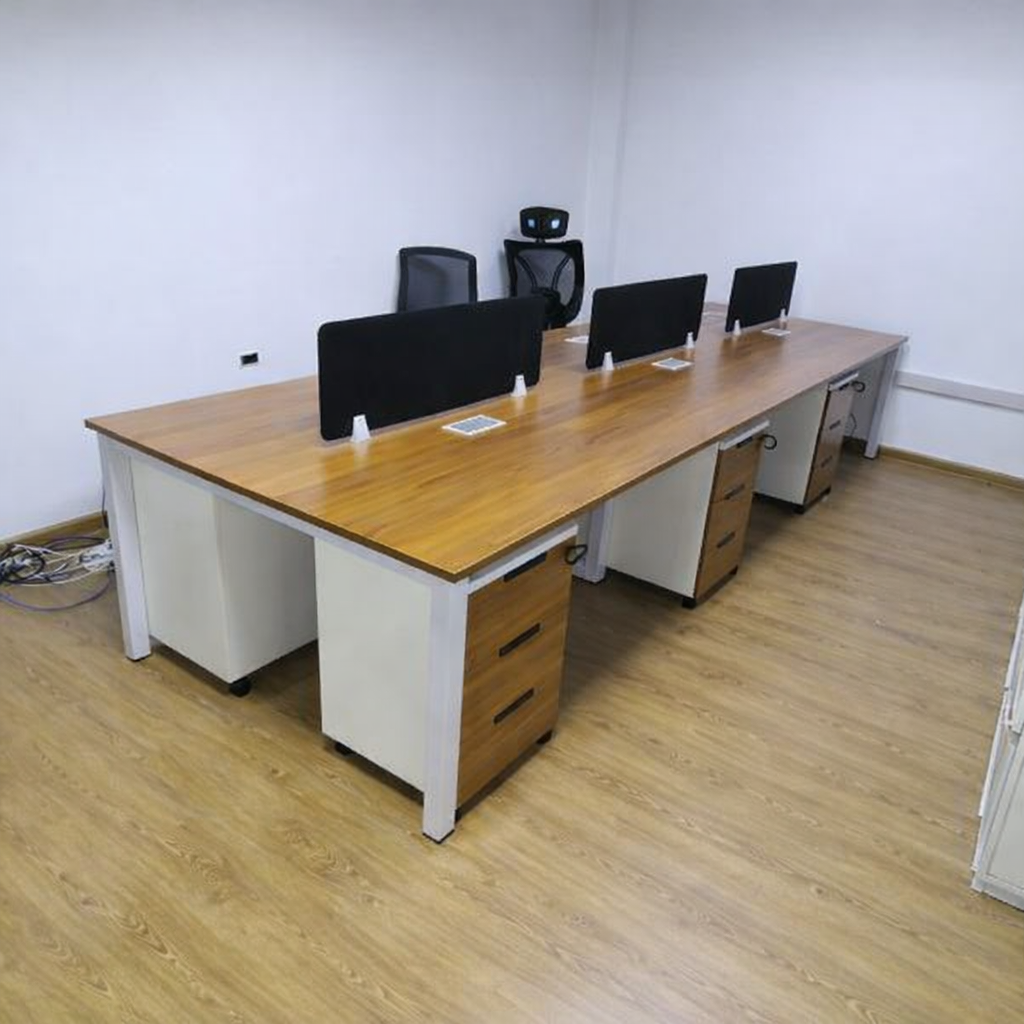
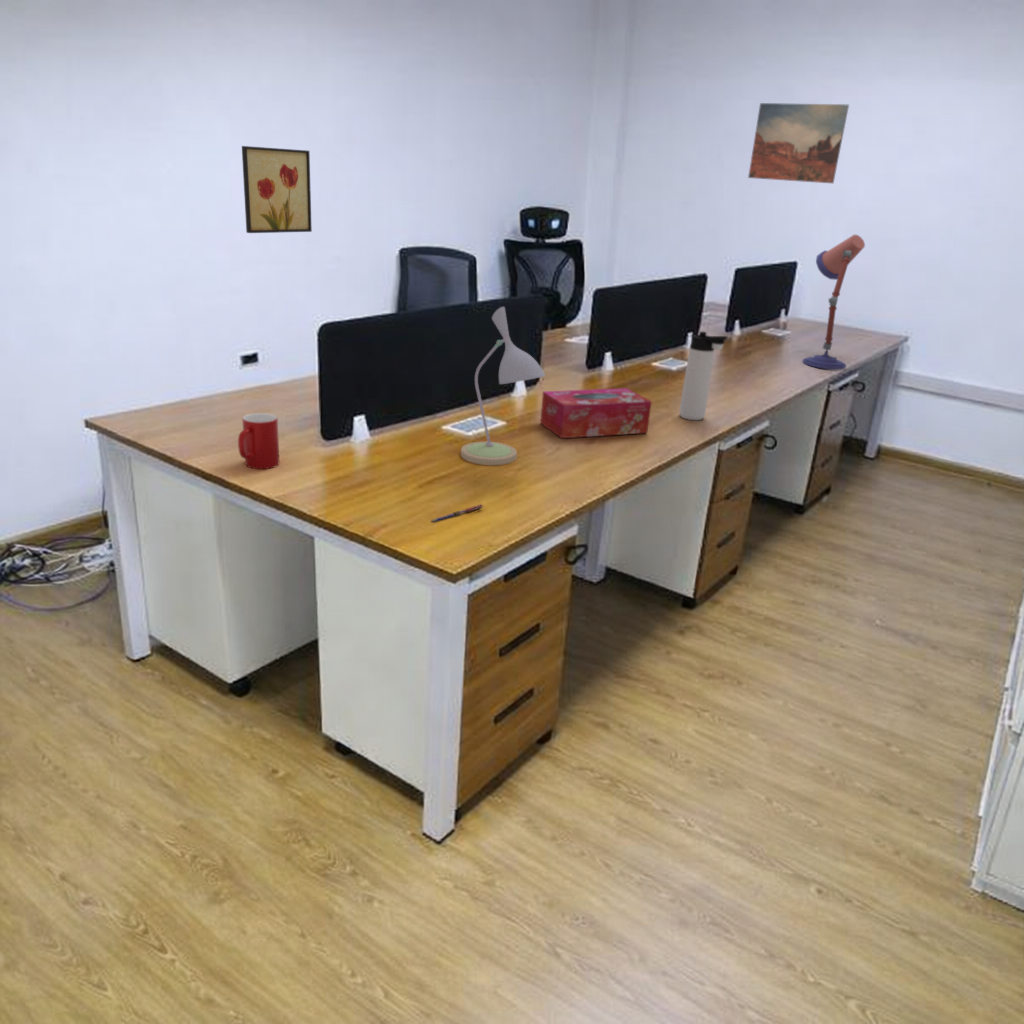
+ desk lamp [460,306,546,466]
+ cup [237,412,280,470]
+ wall art [747,102,850,184]
+ pen [430,503,485,523]
+ thermos bottle [679,330,728,421]
+ desk lamp [801,234,866,370]
+ tissue box [539,387,653,439]
+ wall art [241,145,313,234]
